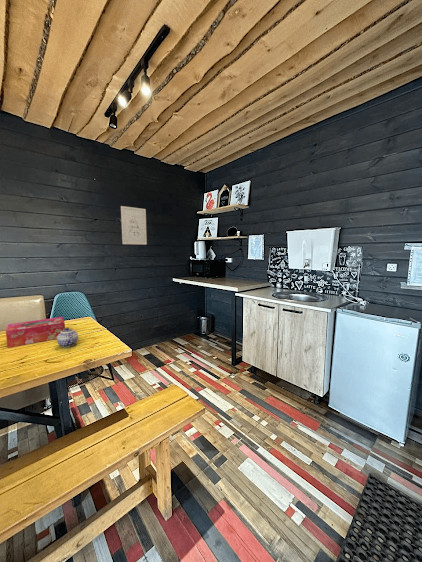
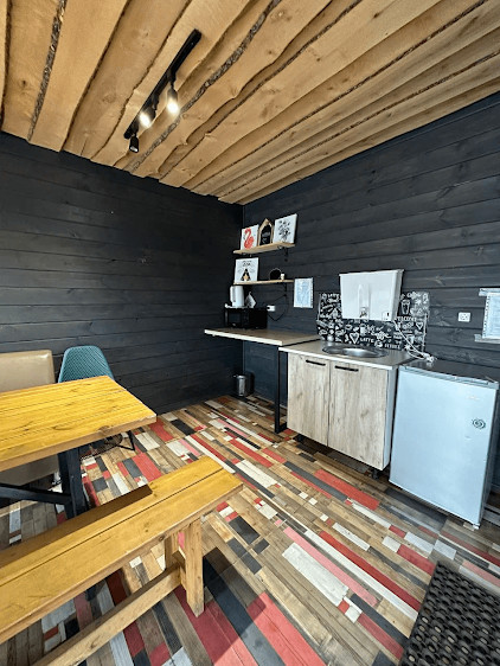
- teapot [56,327,79,348]
- wall art [120,205,148,246]
- tissue box [5,316,66,349]
